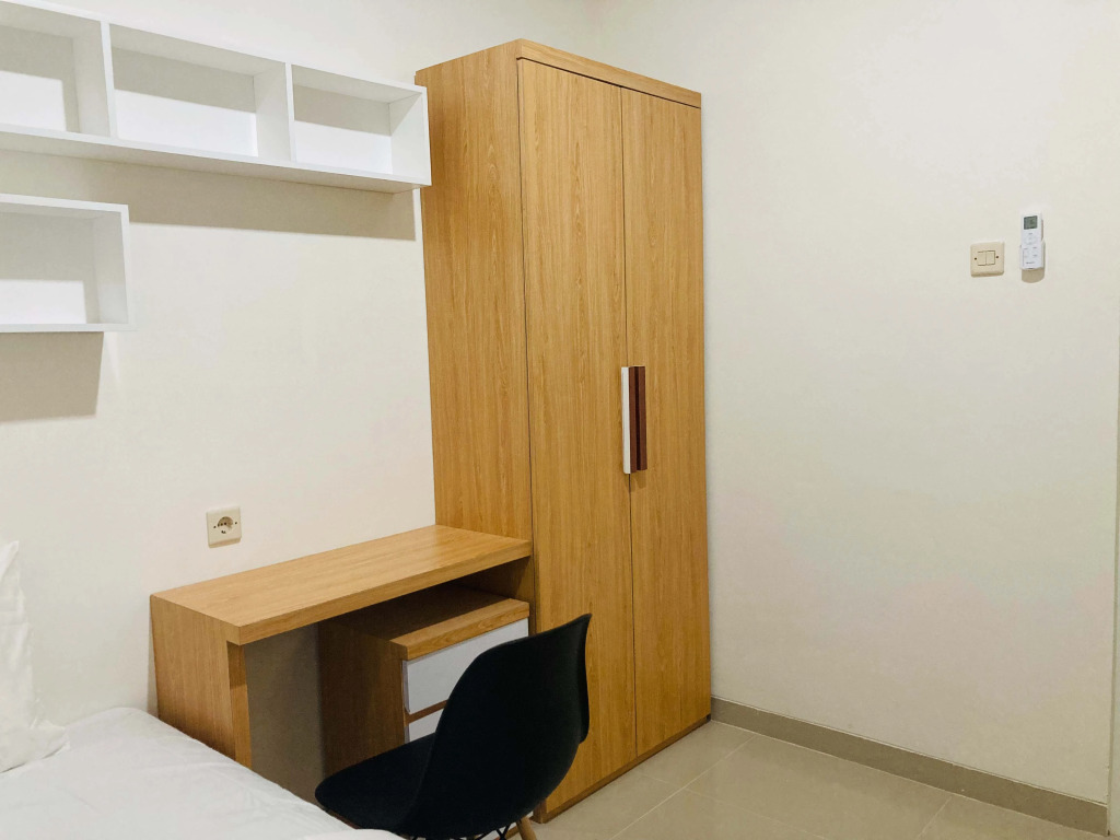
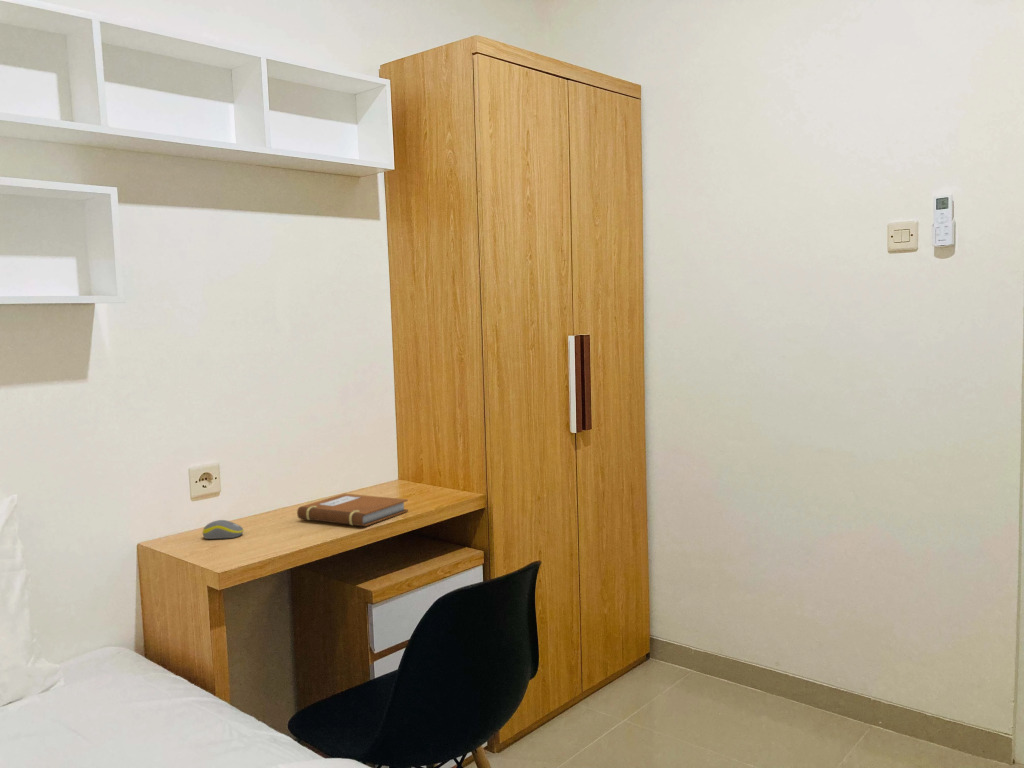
+ computer mouse [202,519,245,540]
+ notebook [296,493,409,527]
